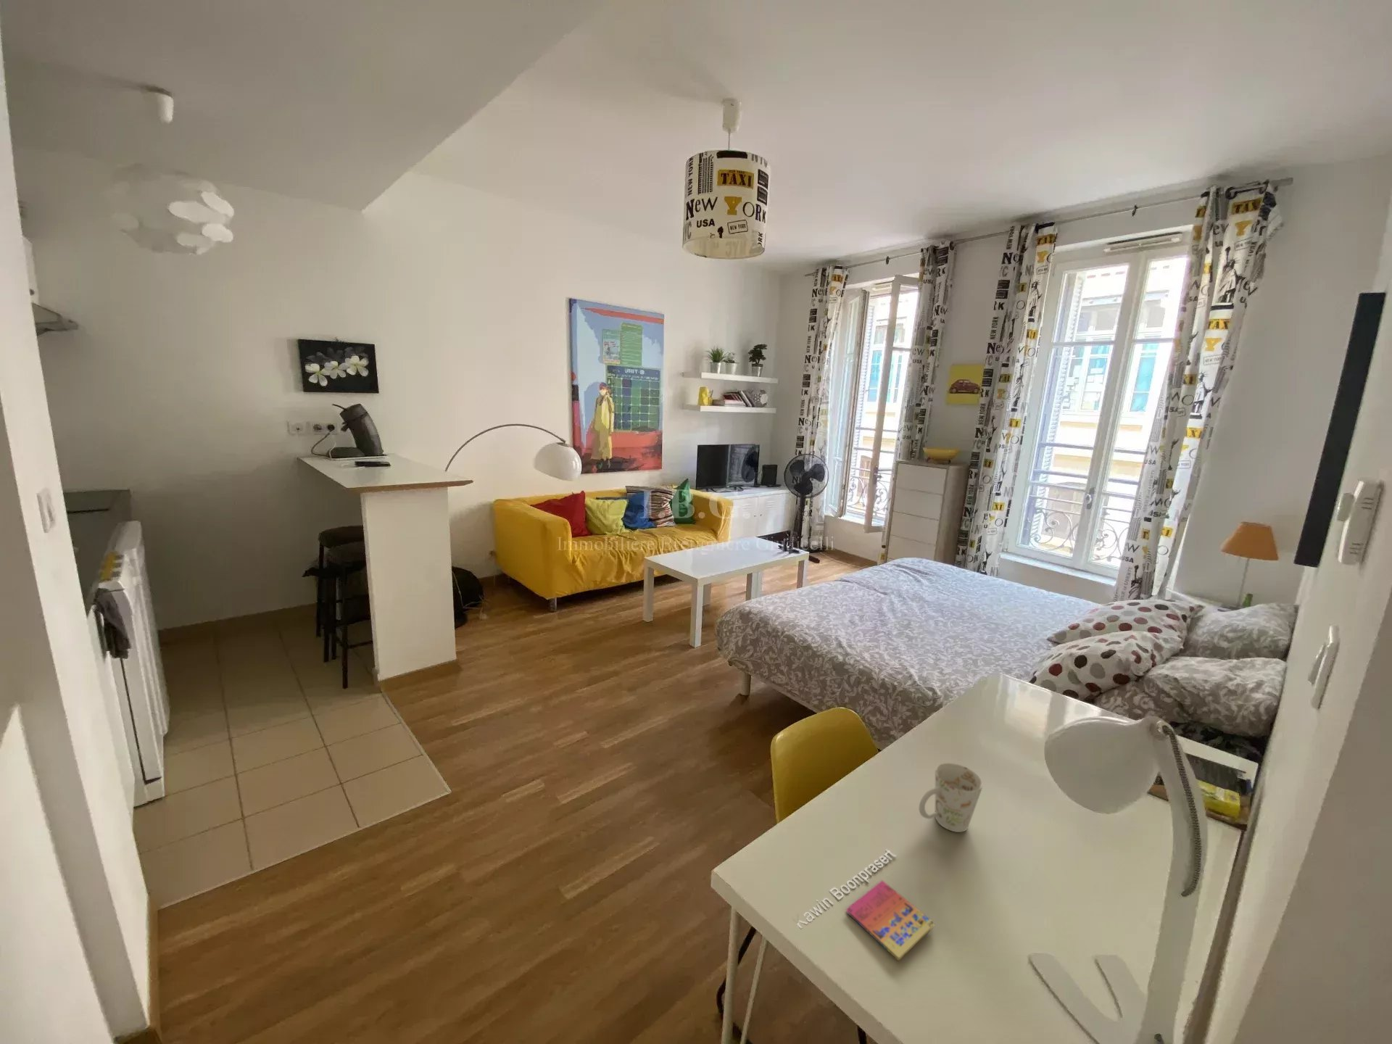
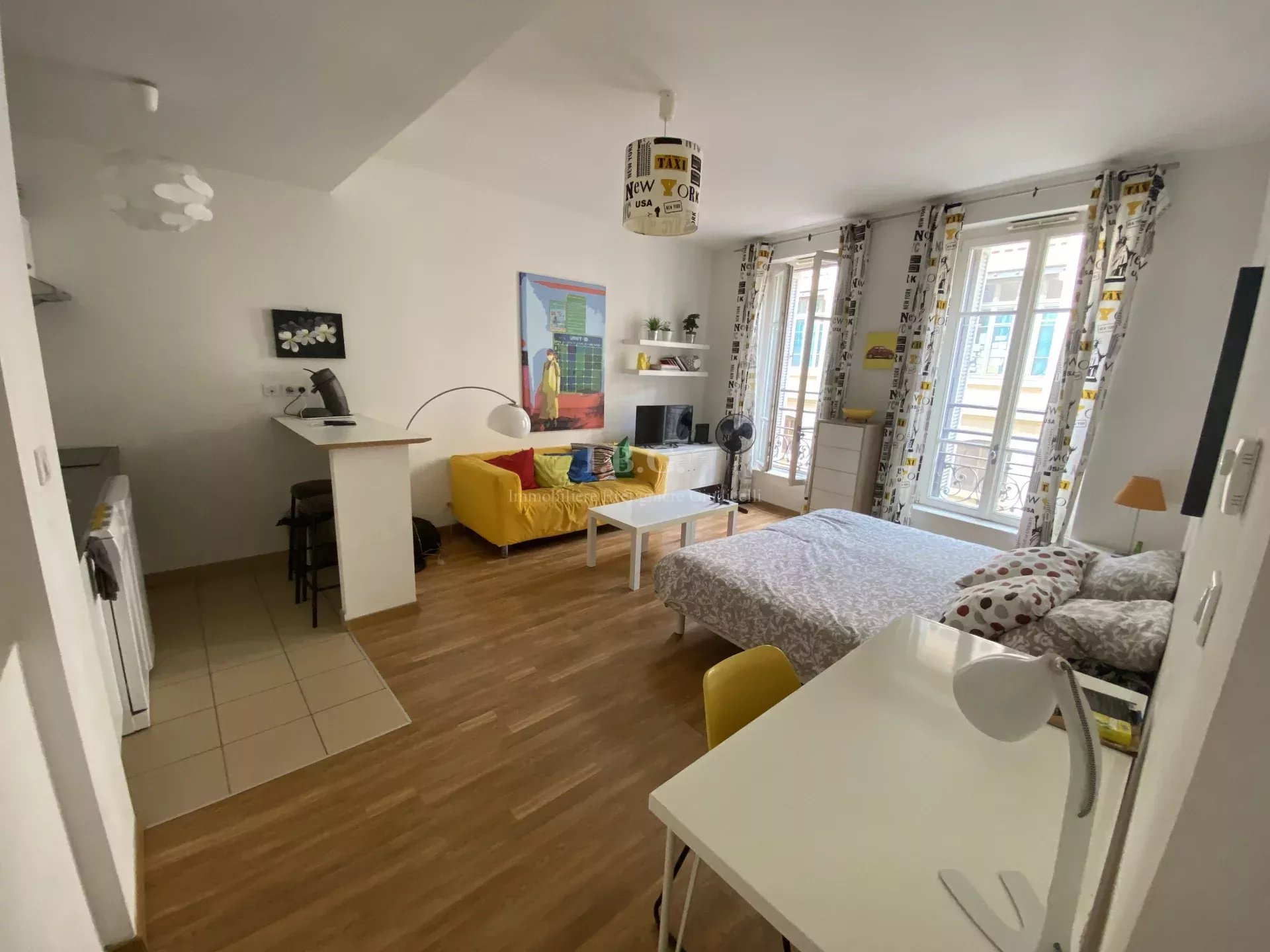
- mug [917,762,983,833]
- book [796,848,935,962]
